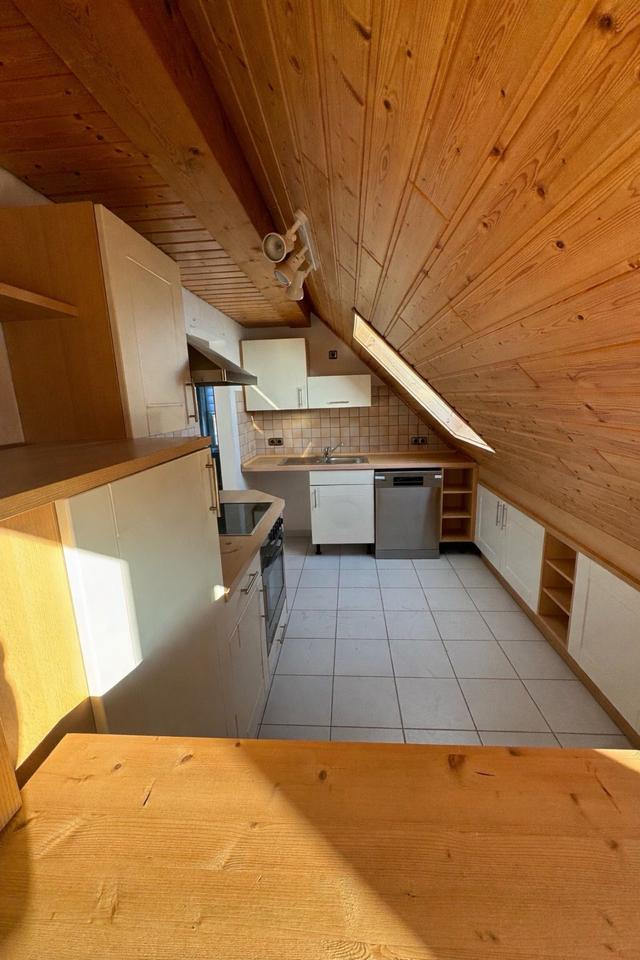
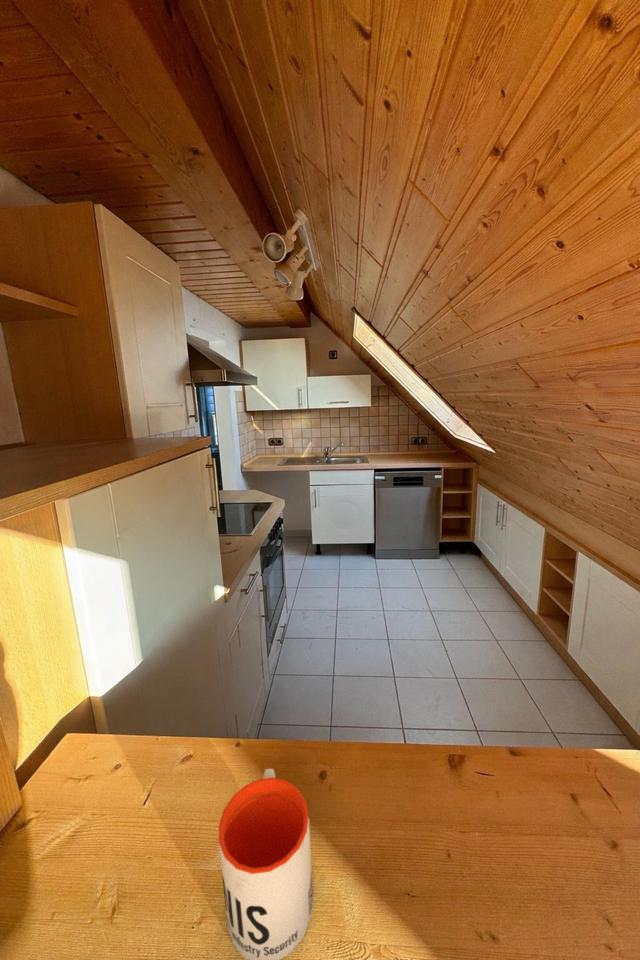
+ mug [218,768,314,960]
